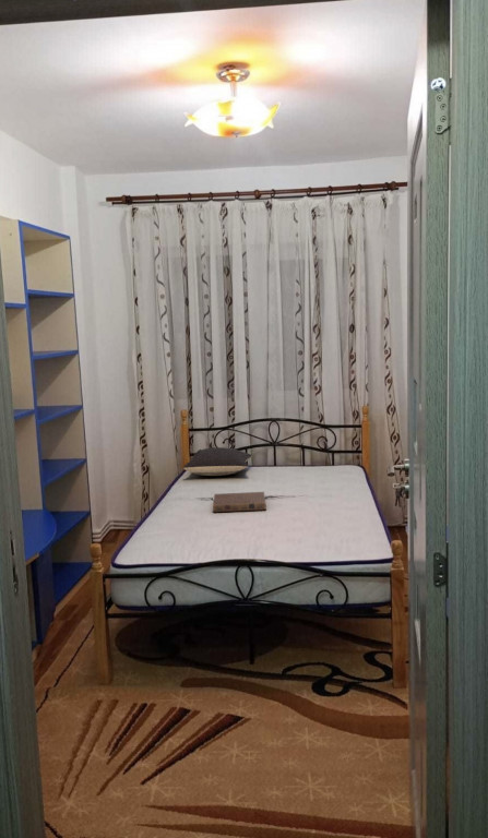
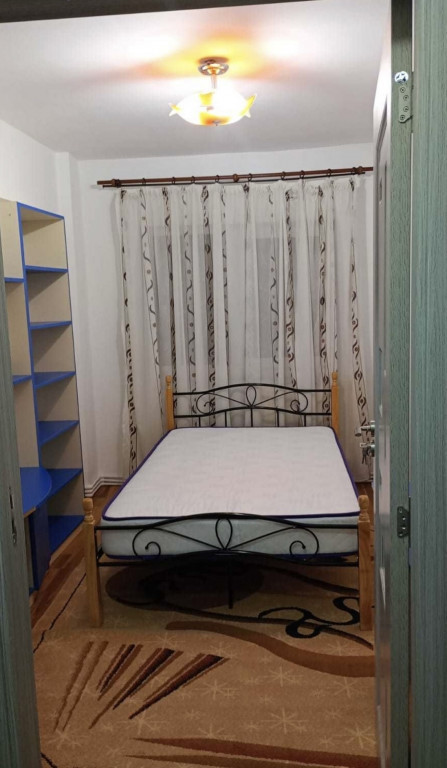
- book [212,491,267,513]
- pillow [182,446,253,477]
